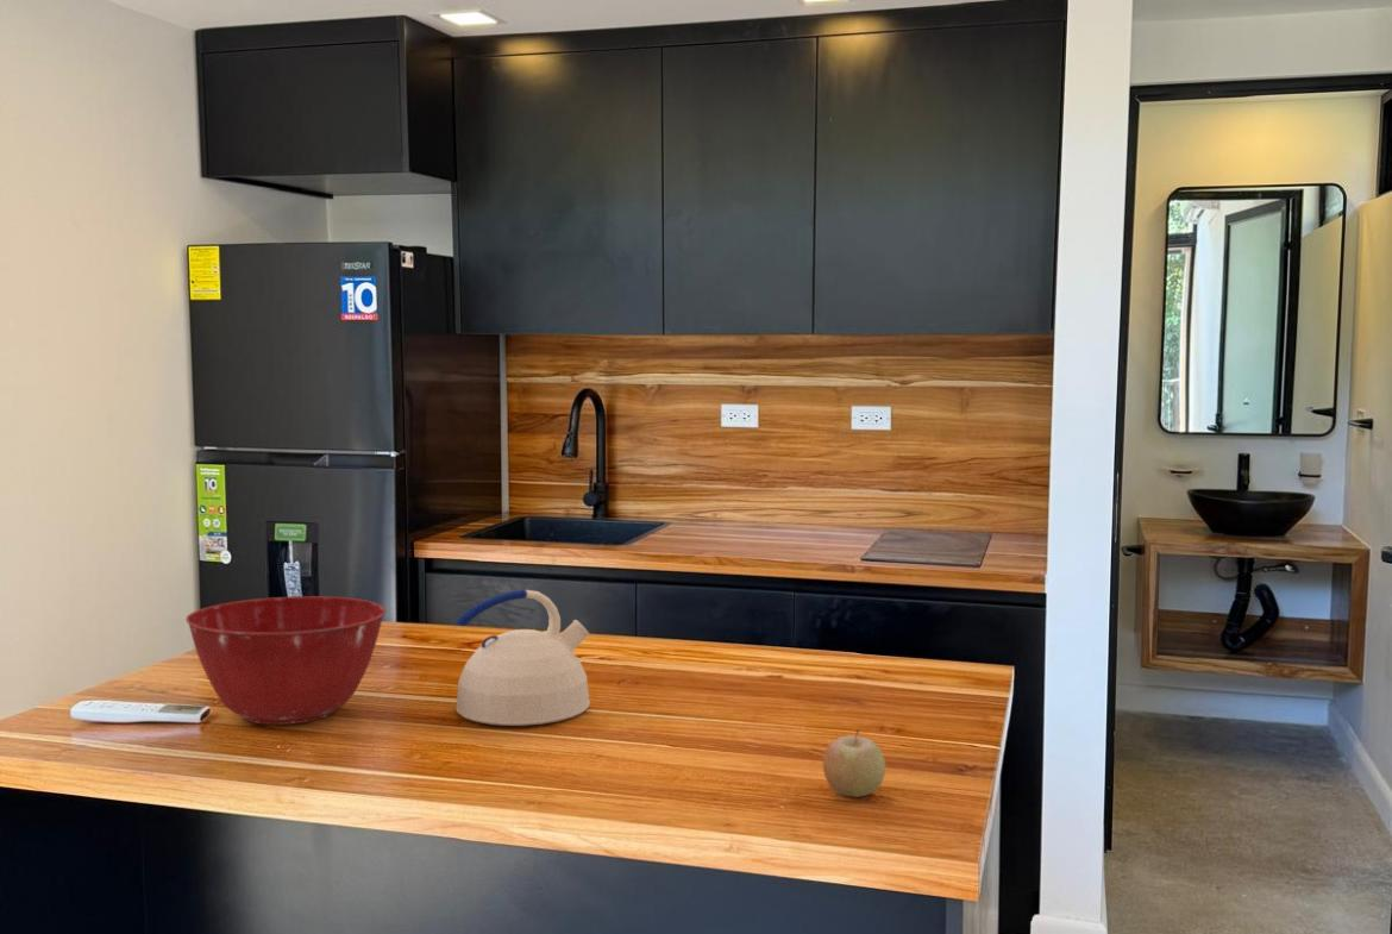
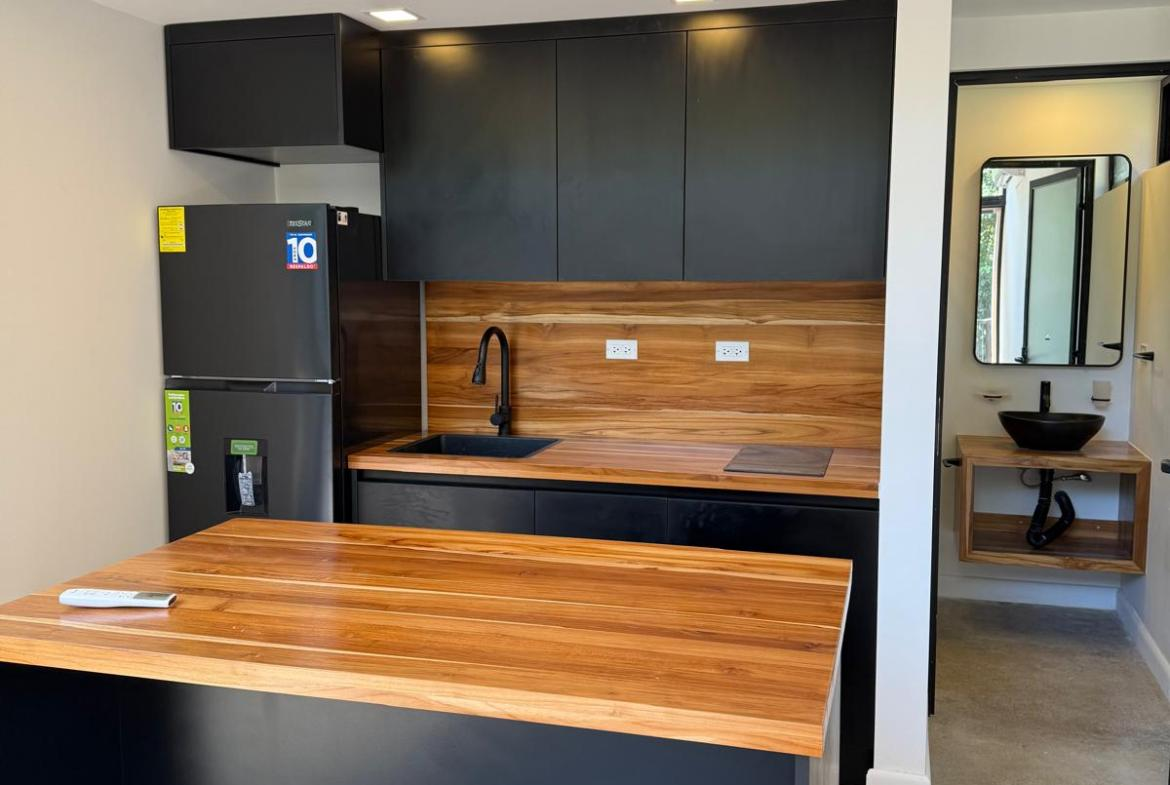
- mixing bowl [184,595,387,726]
- fruit [822,728,886,798]
- kettle [454,588,591,727]
